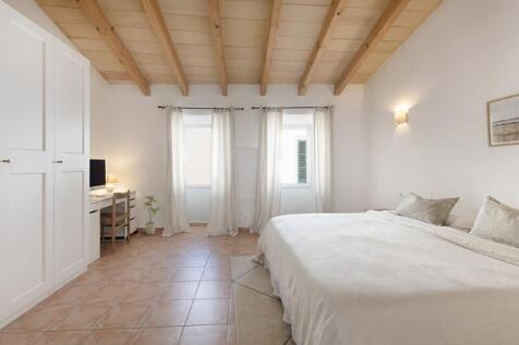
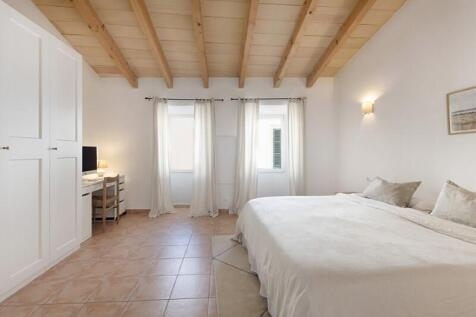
- house plant [143,195,165,236]
